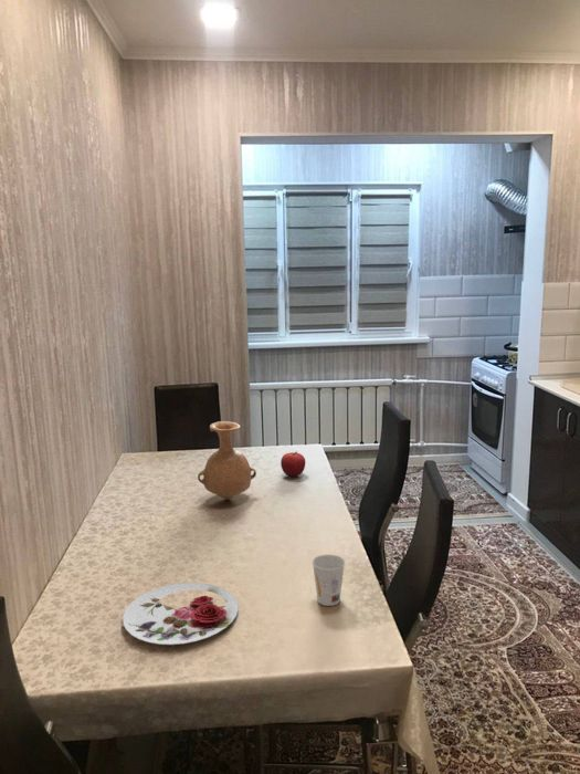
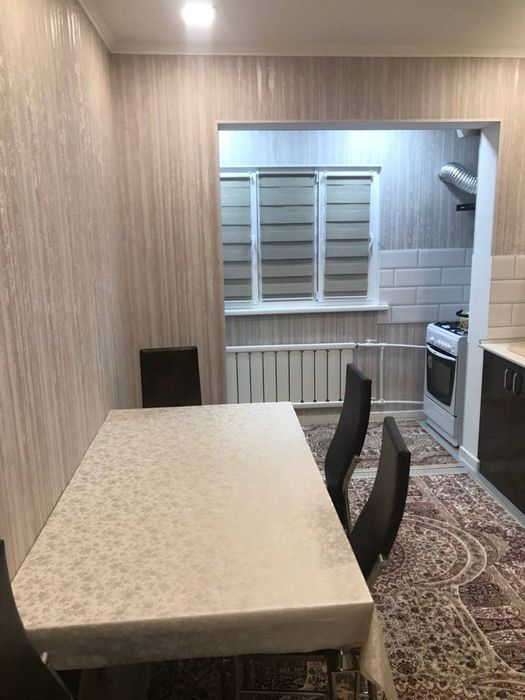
- plate [122,582,240,646]
- vase [197,420,257,501]
- cup [312,554,346,607]
- fruit [280,451,306,478]
